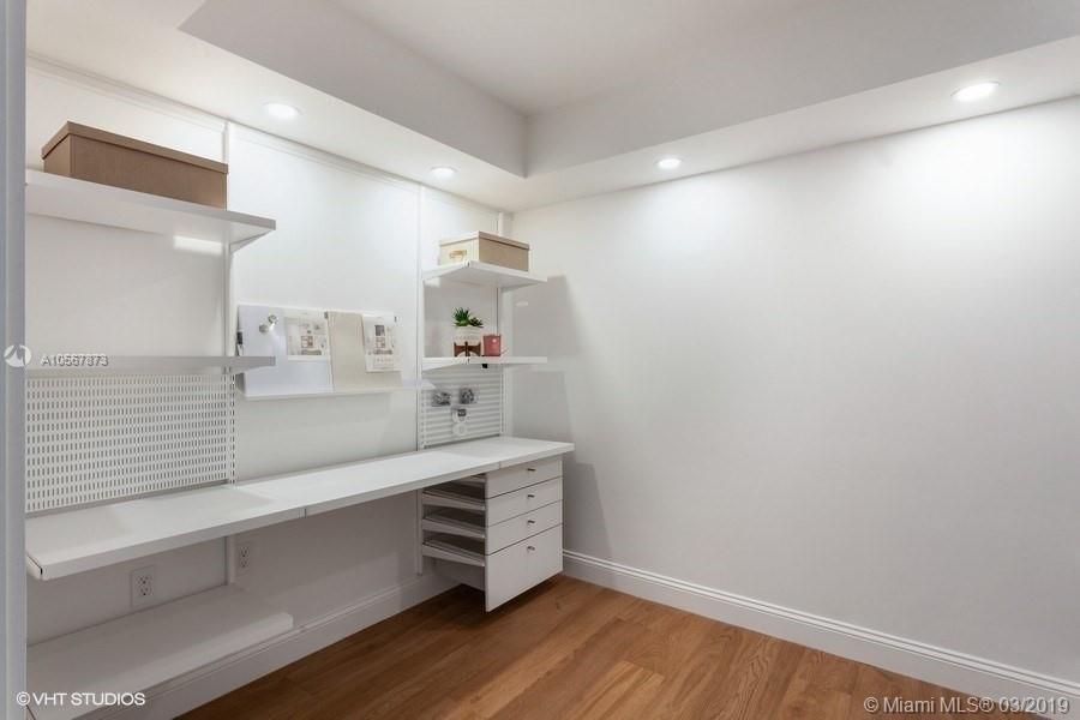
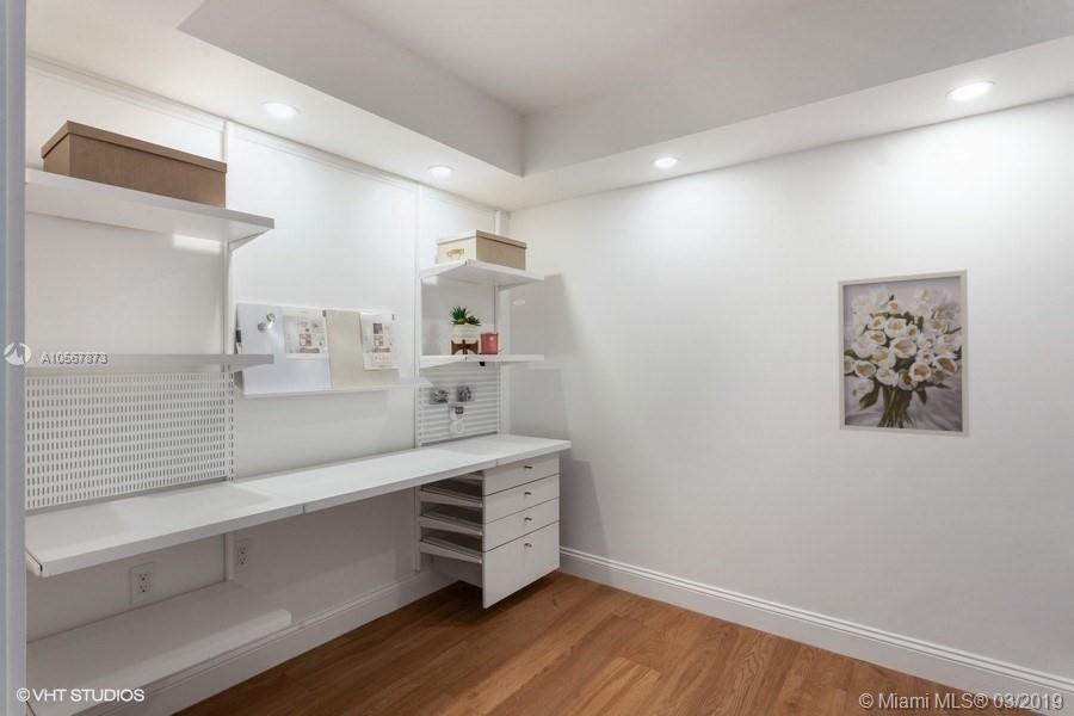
+ wall art [837,268,970,439]
